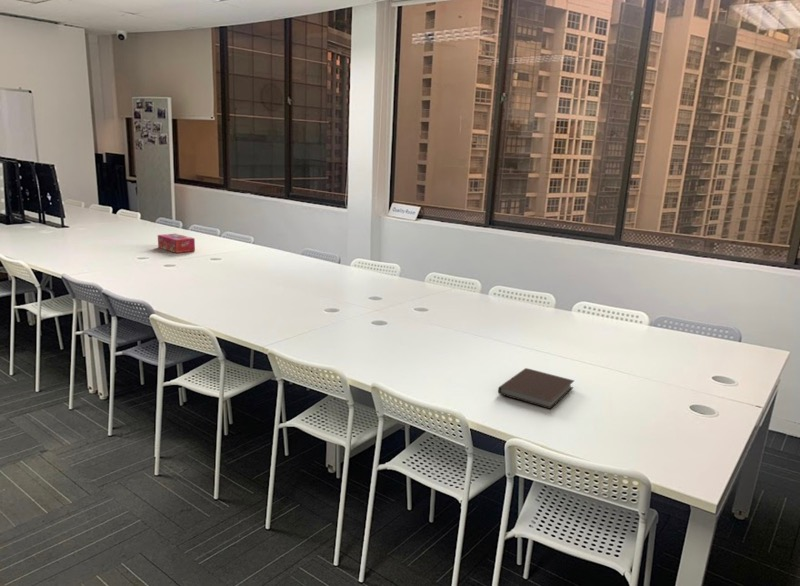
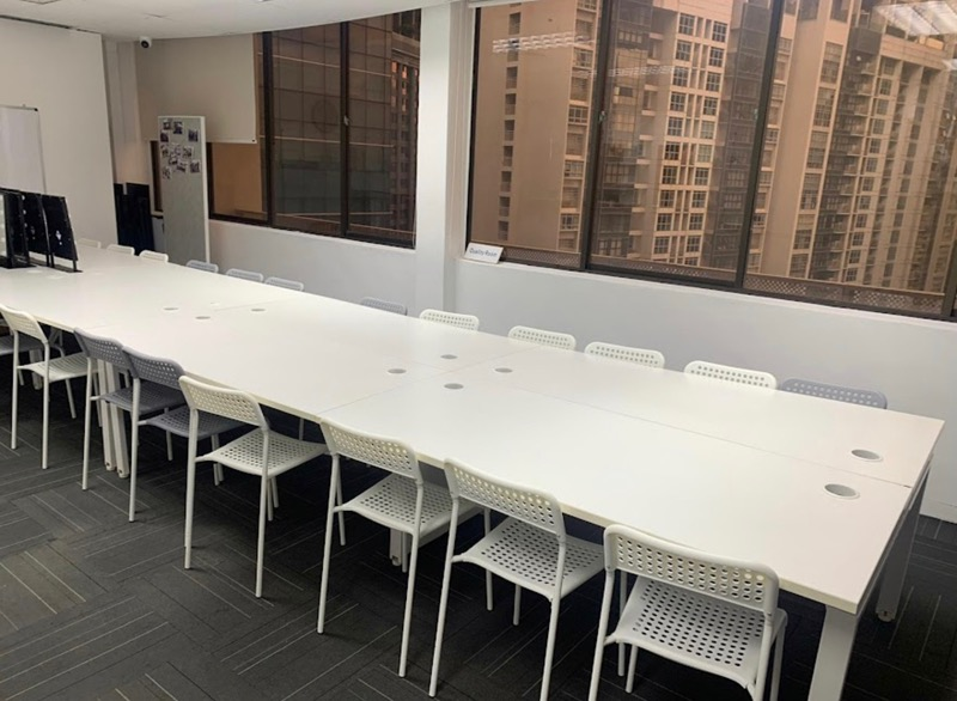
- notebook [497,367,575,410]
- tissue box [157,233,196,254]
